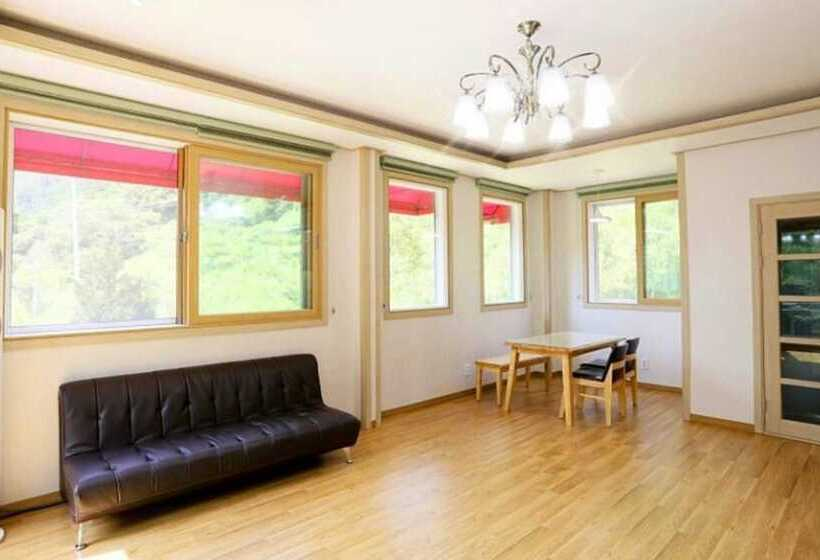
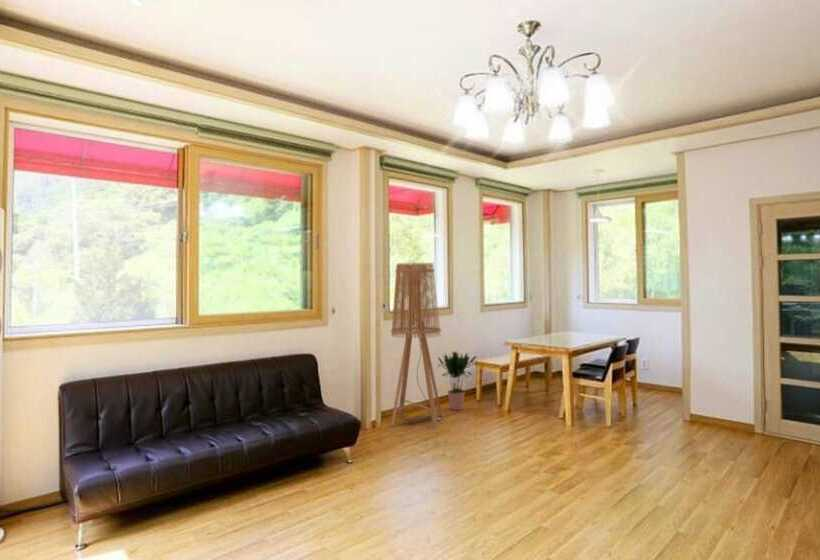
+ floor lamp [390,262,443,429]
+ potted plant [436,350,478,411]
